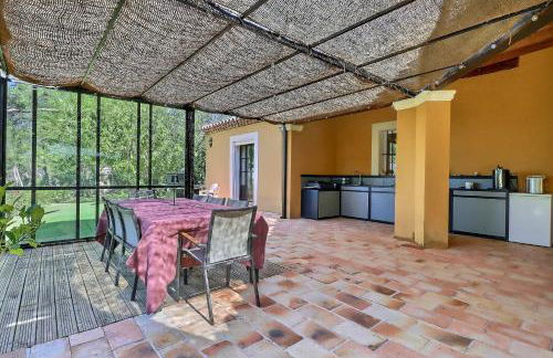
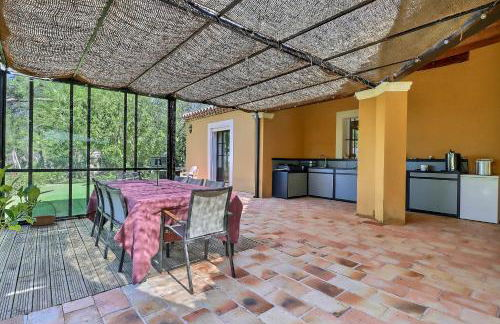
+ basket [32,200,57,227]
